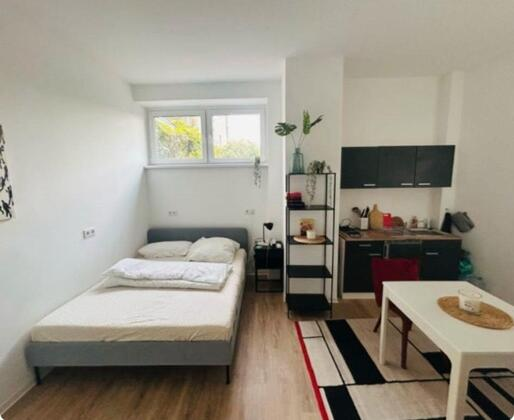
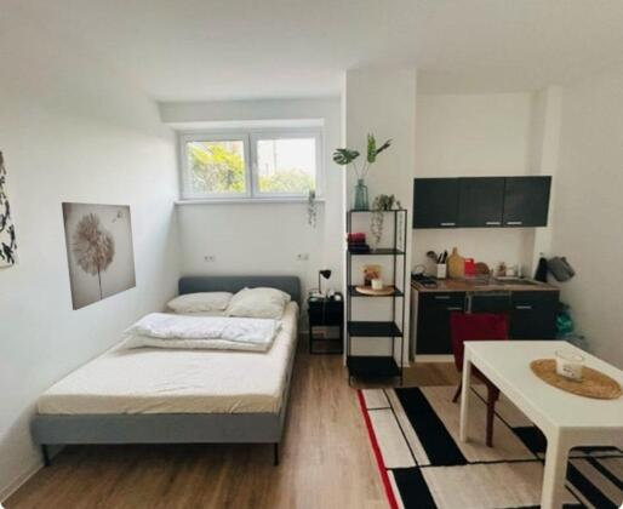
+ wall art [61,201,137,311]
